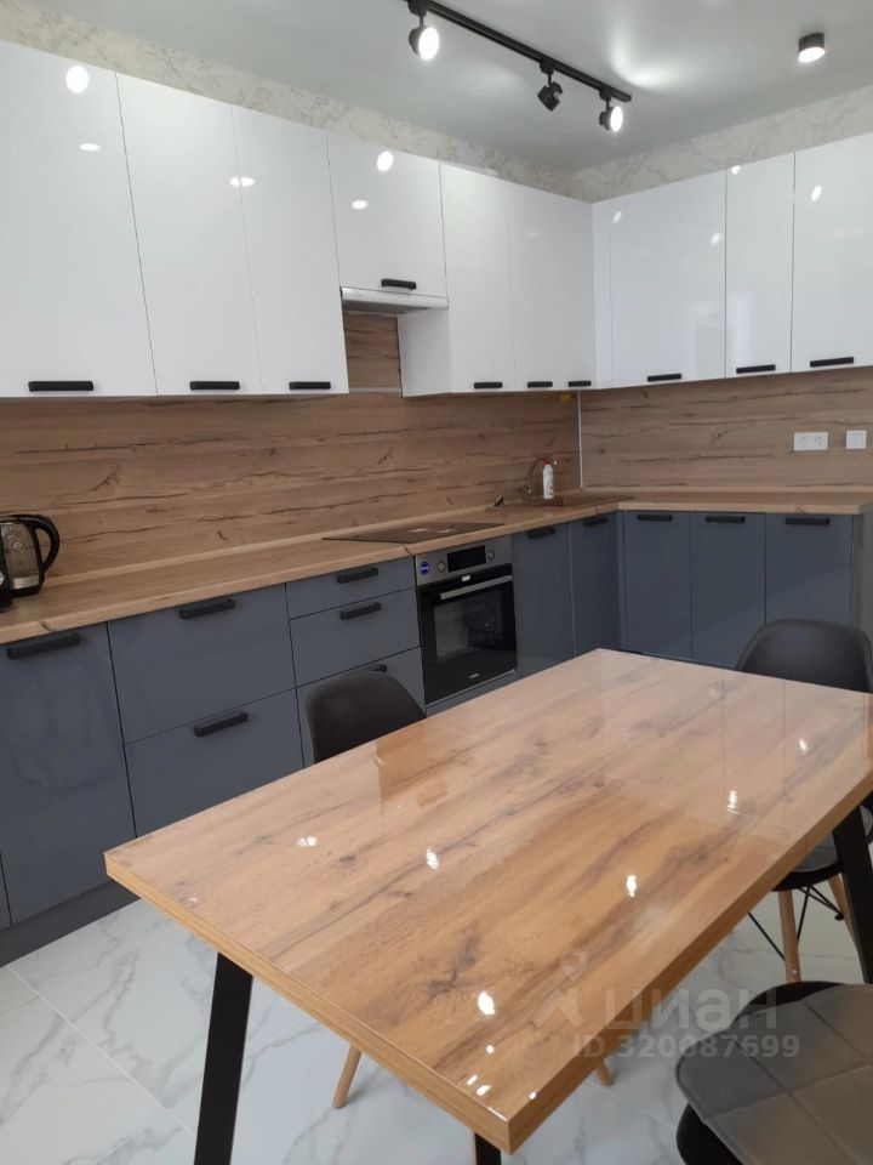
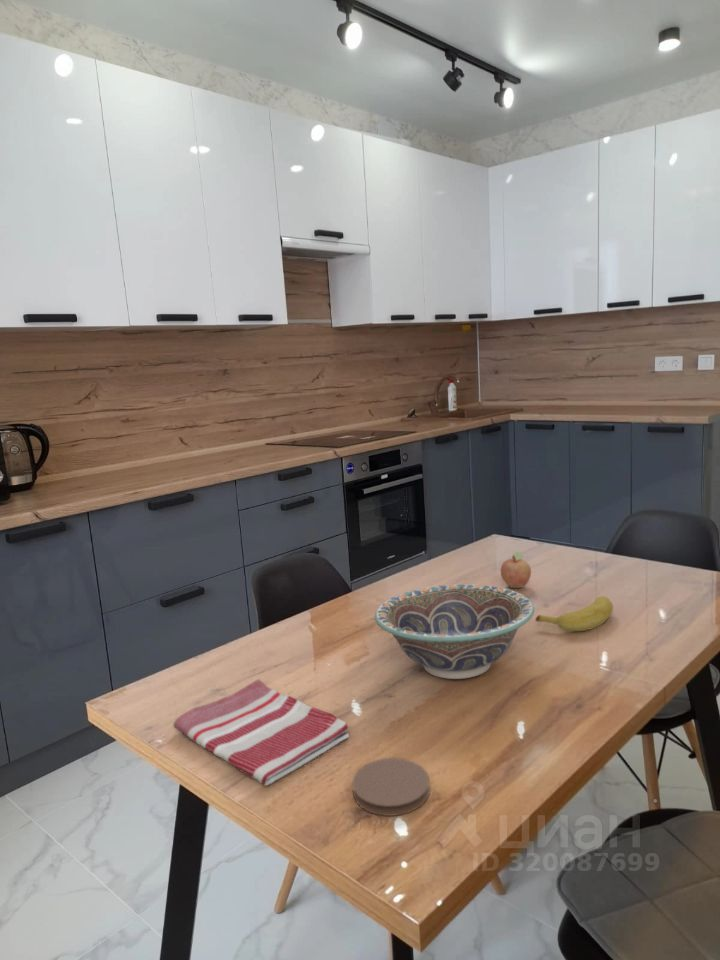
+ dish towel [172,678,350,787]
+ coaster [351,757,431,817]
+ decorative bowl [374,583,535,680]
+ banana [535,595,614,632]
+ fruit [500,550,532,589]
